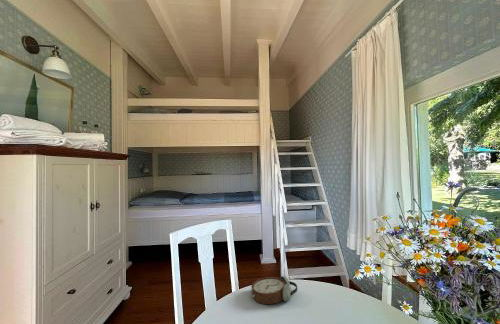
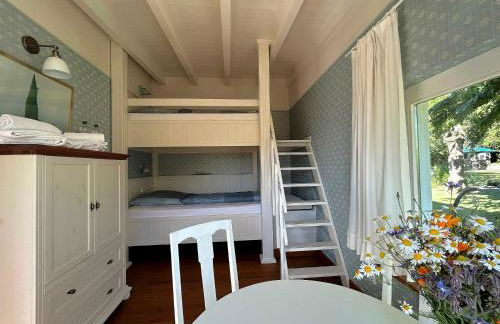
- alarm clock [250,275,298,305]
